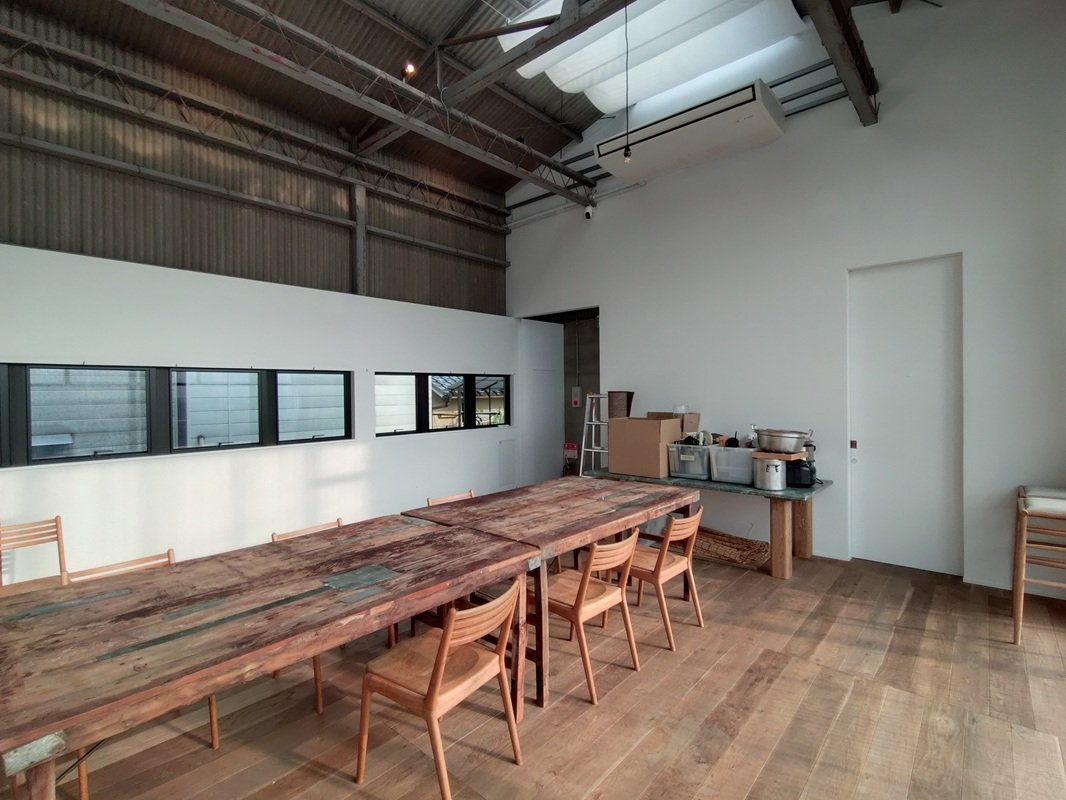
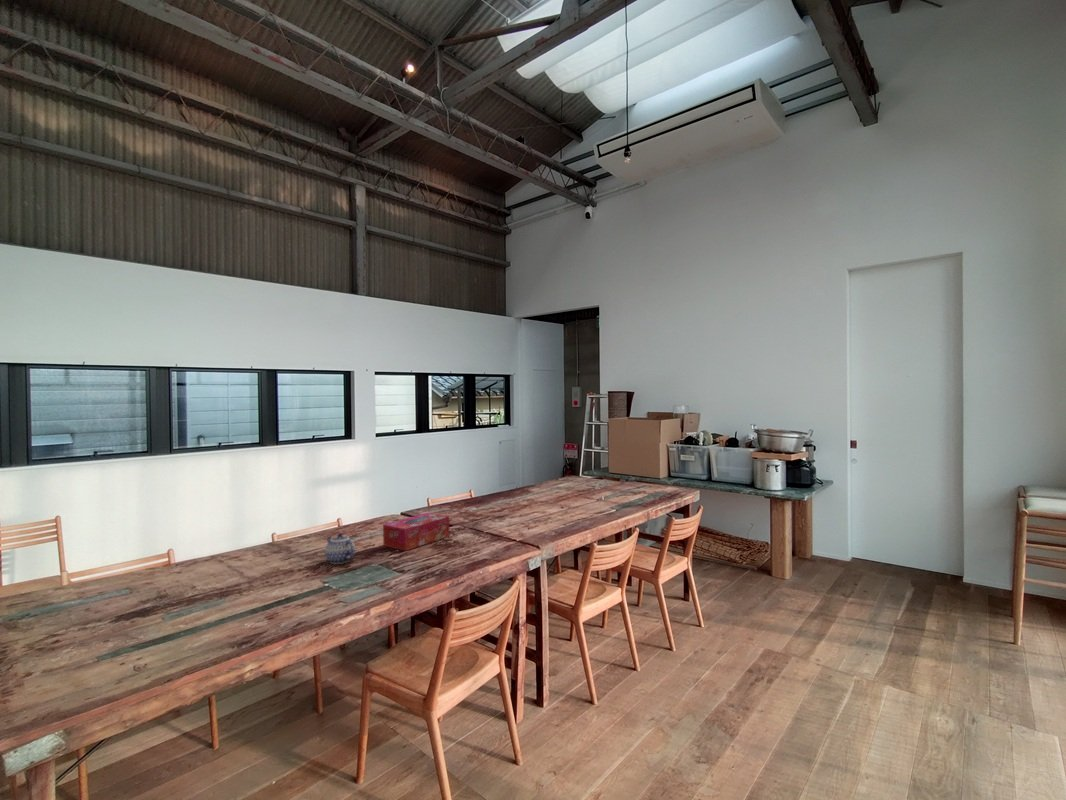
+ tissue box [382,512,450,552]
+ teapot [324,532,356,565]
